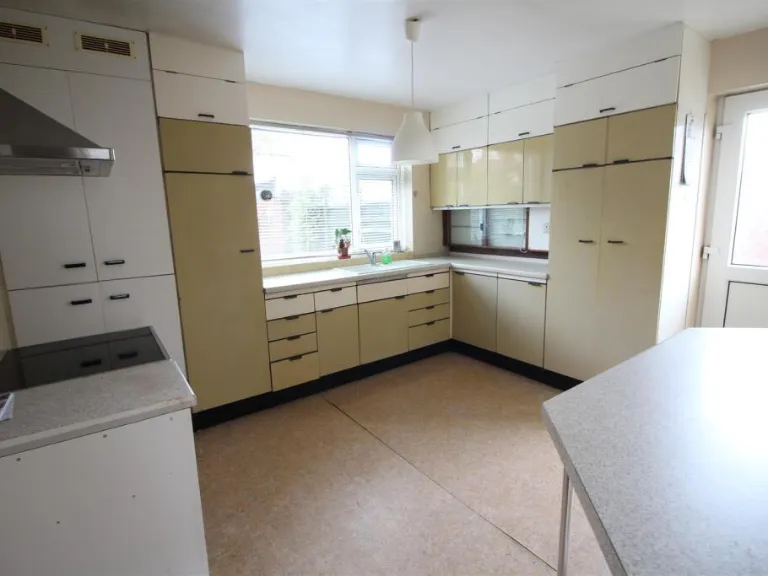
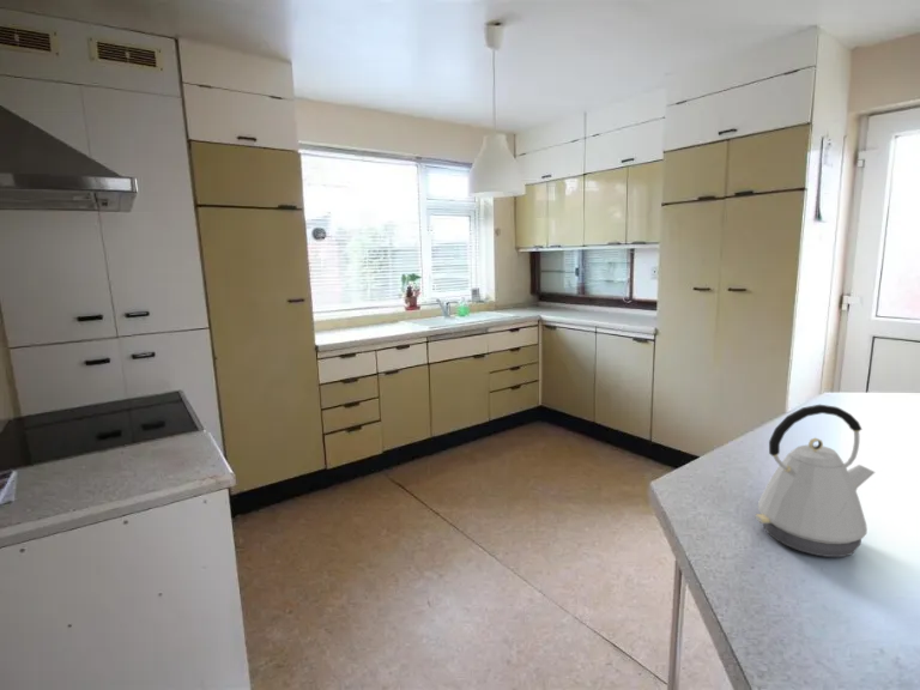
+ kettle [753,404,876,558]
